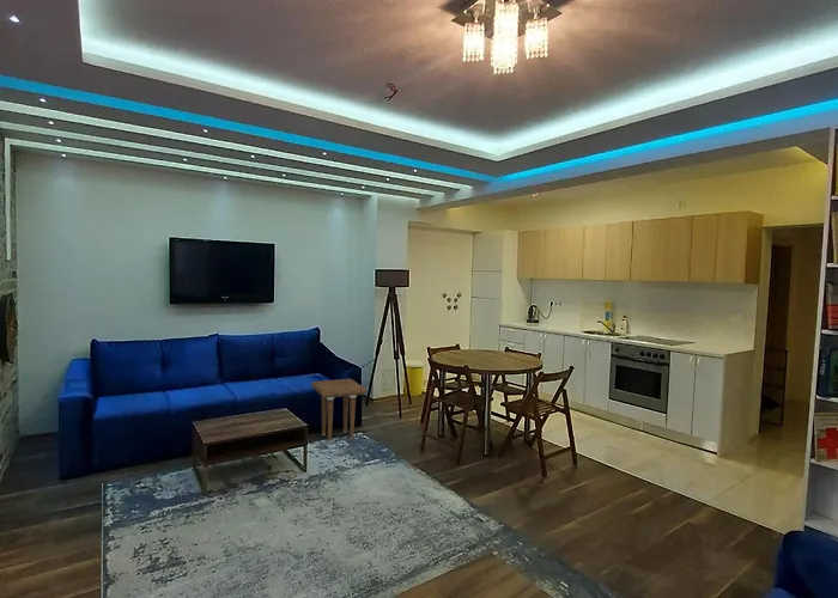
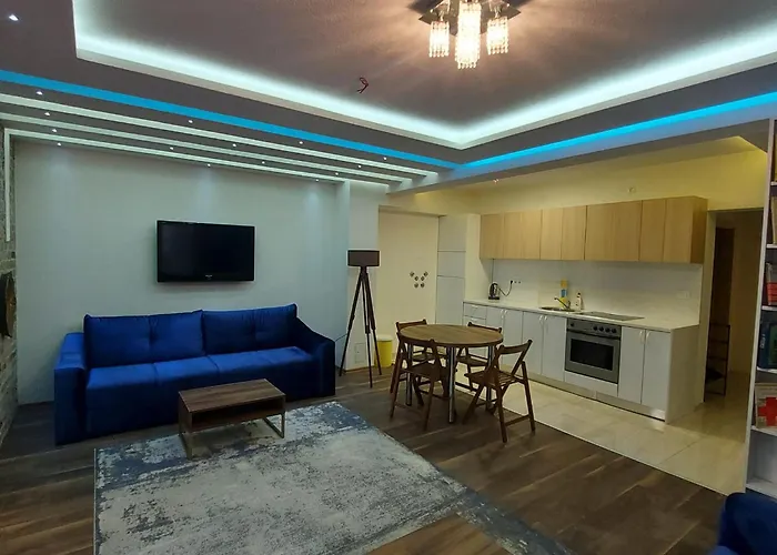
- side table [310,378,368,444]
